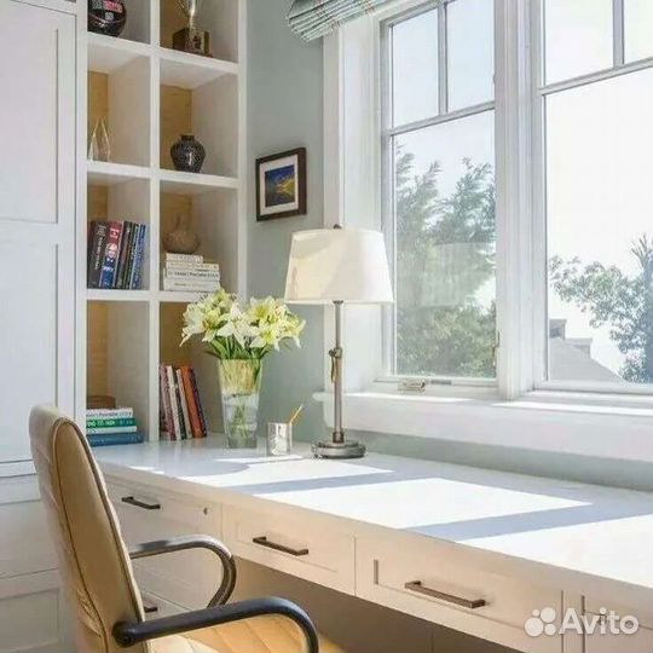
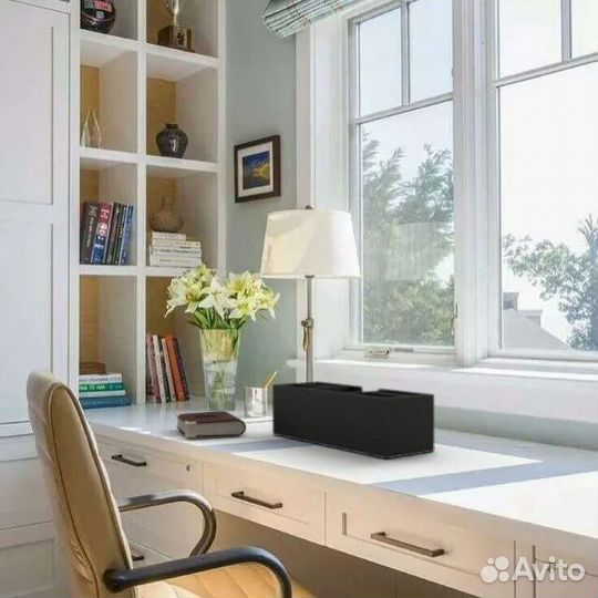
+ book [175,410,247,439]
+ desk organizer [271,380,435,460]
